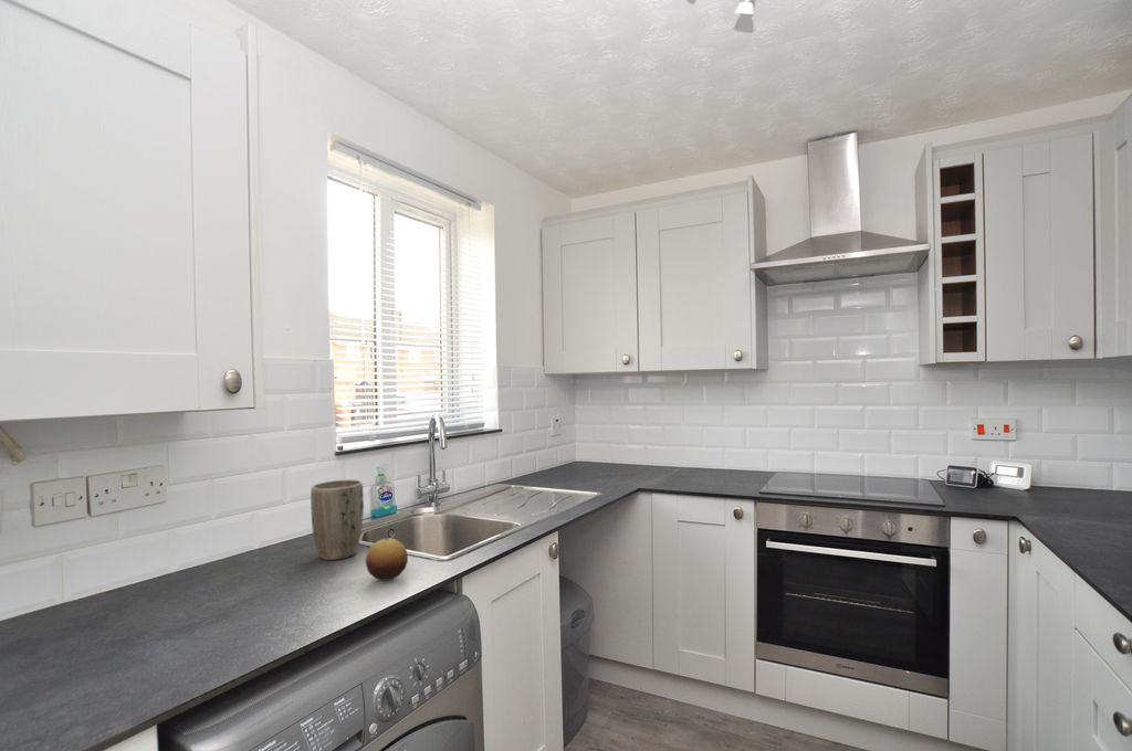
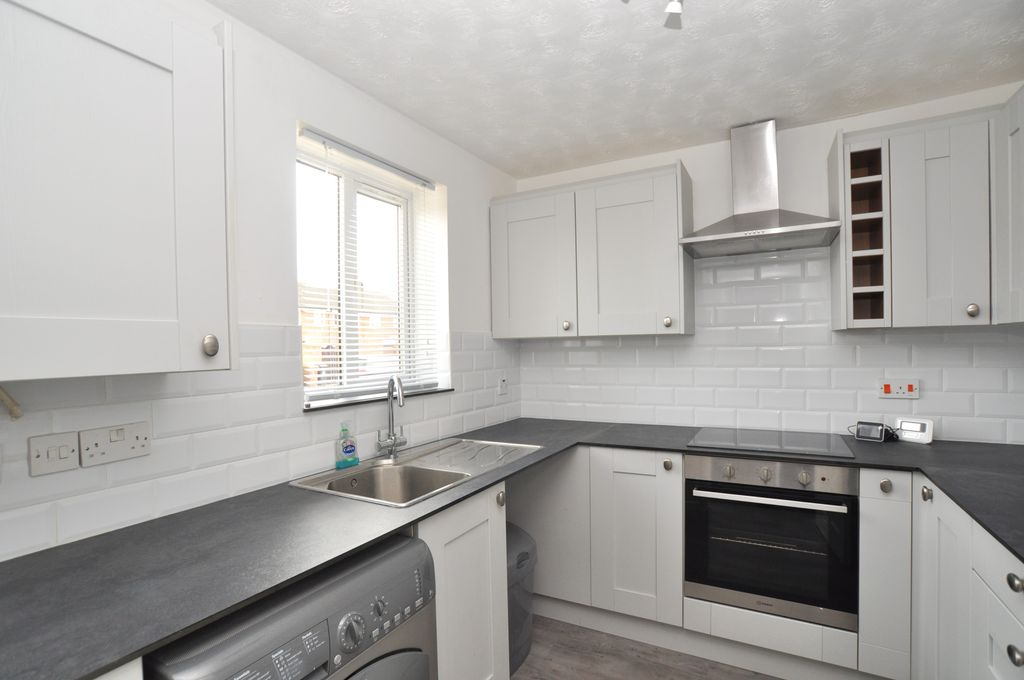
- fruit [365,537,409,582]
- plant pot [310,478,365,561]
